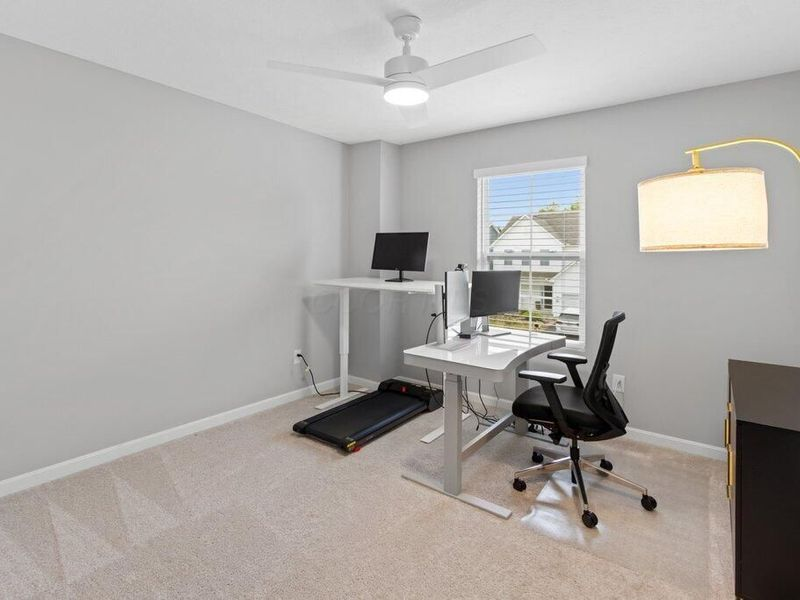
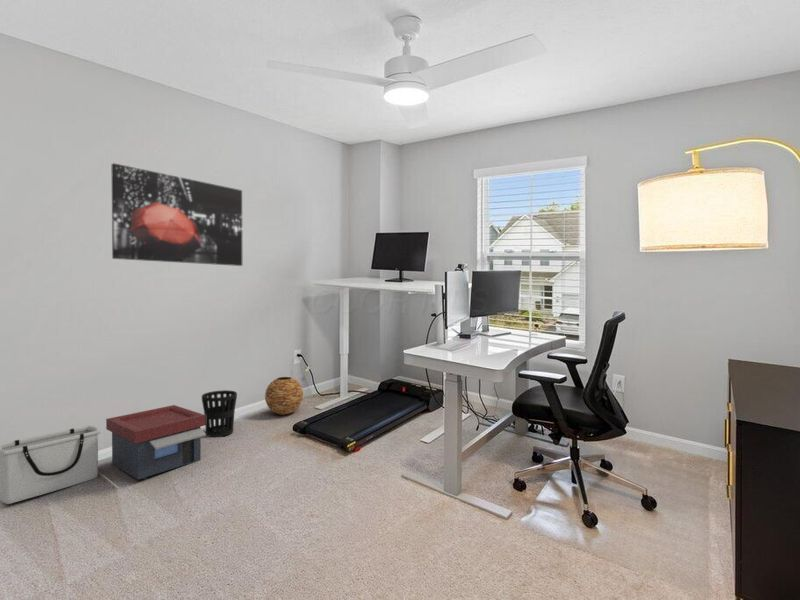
+ wall art [110,162,243,267]
+ vase [264,376,304,416]
+ wastebasket [201,389,238,438]
+ storage box [105,404,207,481]
+ storage bin [0,424,101,505]
